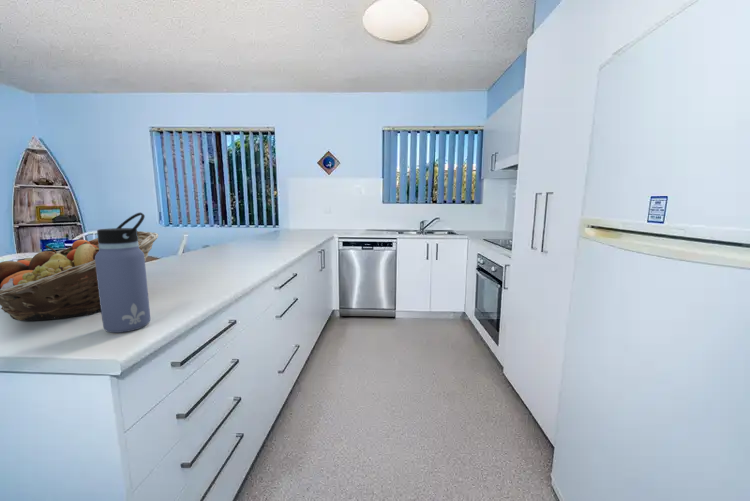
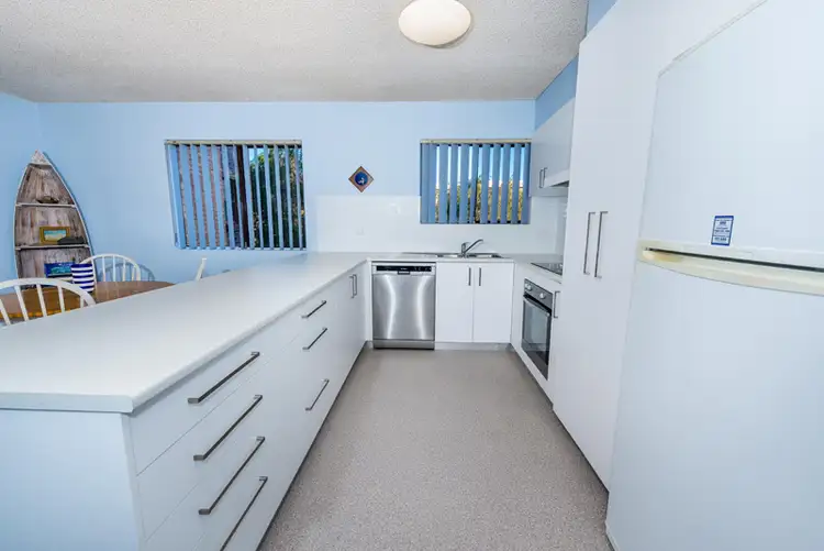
- water bottle [95,212,151,334]
- fruit basket [0,230,159,322]
